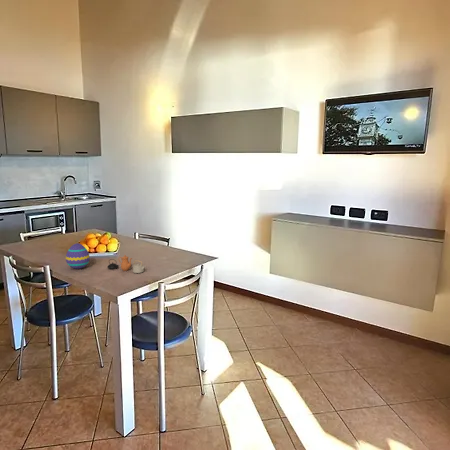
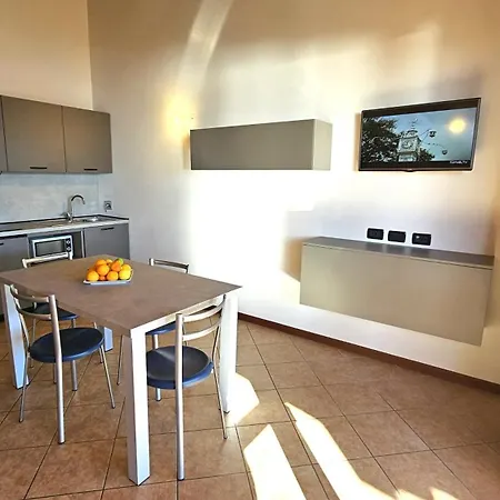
- teapot [107,254,146,274]
- decorative egg [65,243,91,270]
